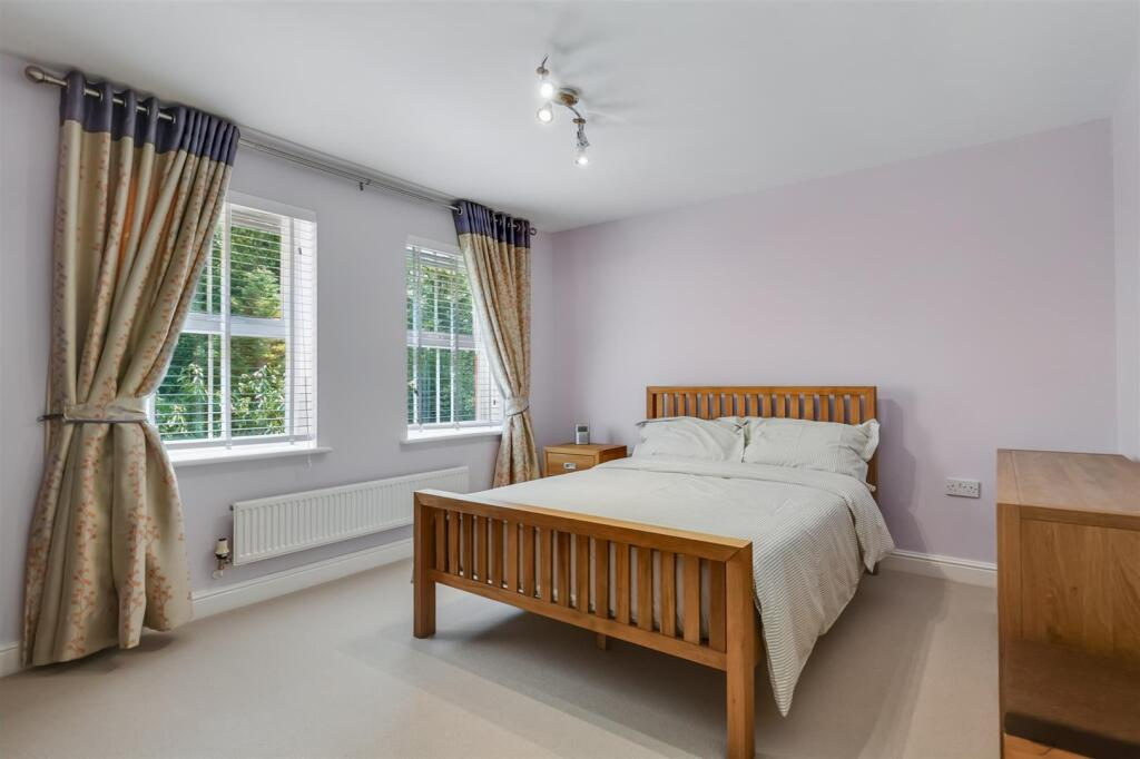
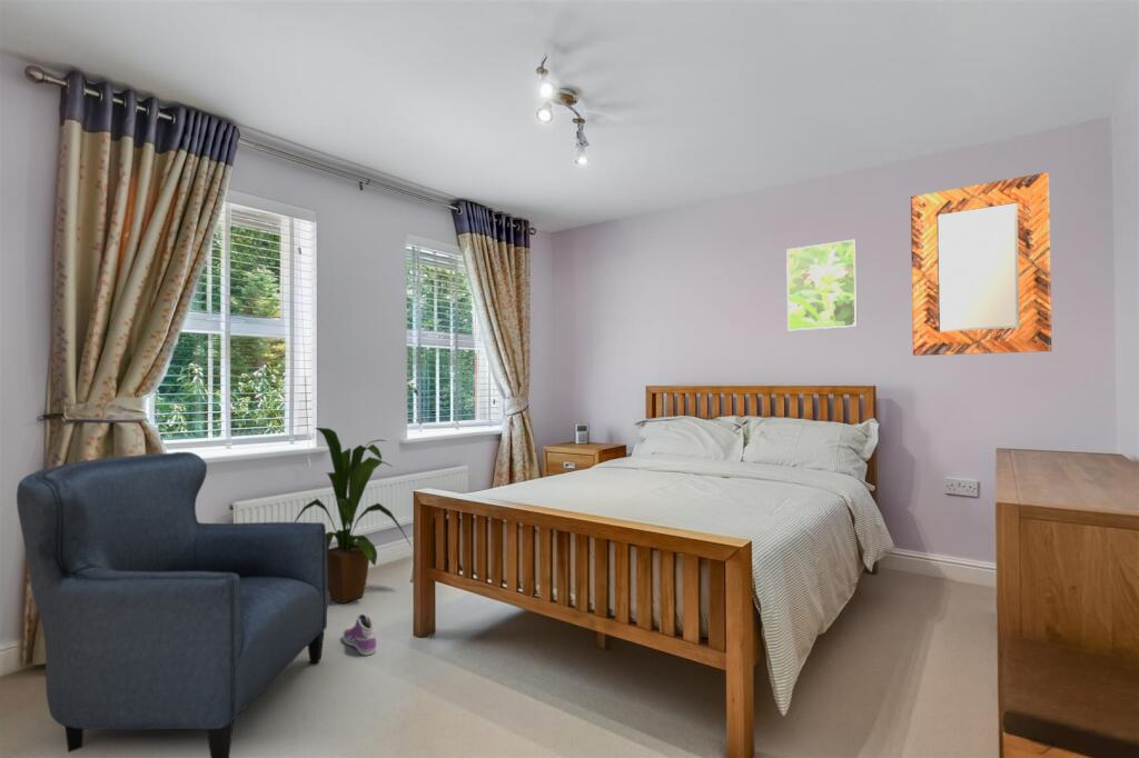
+ armchair [16,451,329,758]
+ home mirror [910,171,1052,357]
+ house plant [294,427,413,605]
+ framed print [785,238,858,331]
+ sneaker [341,614,377,657]
